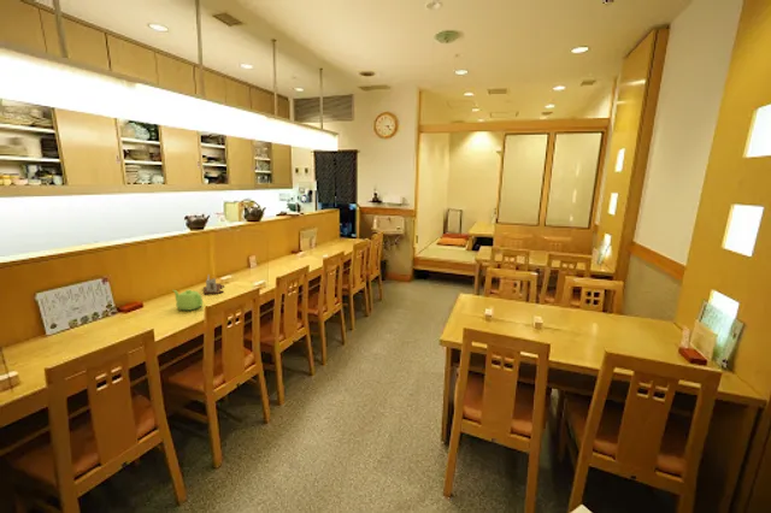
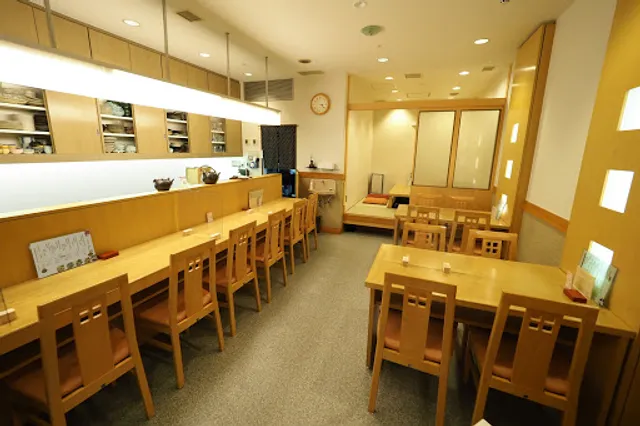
- teapot [172,289,204,311]
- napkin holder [202,273,225,295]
